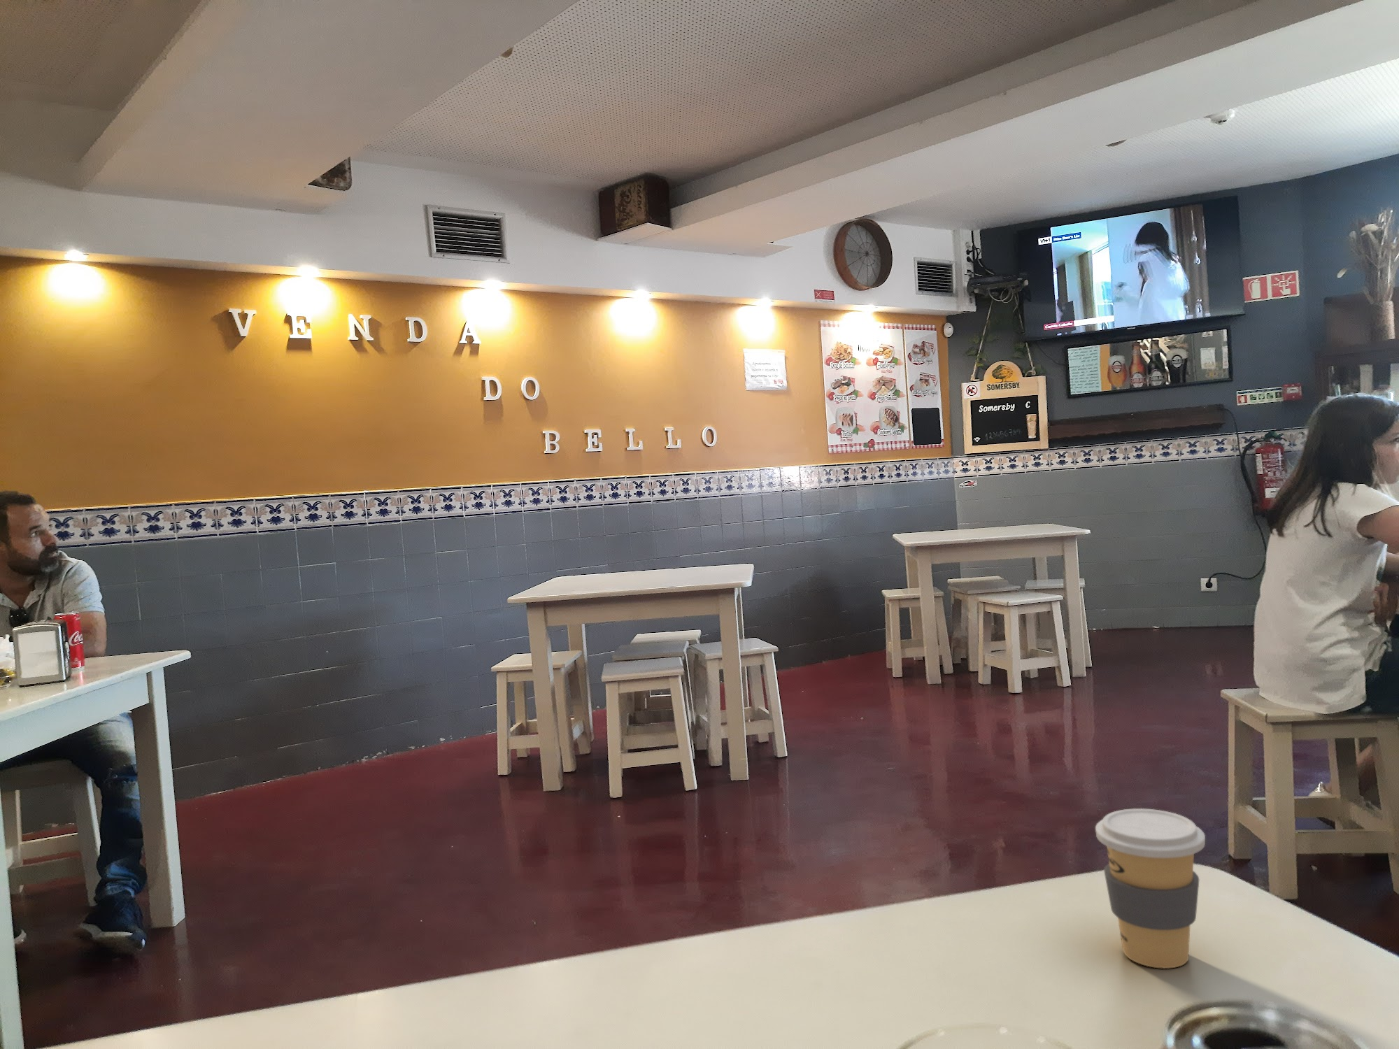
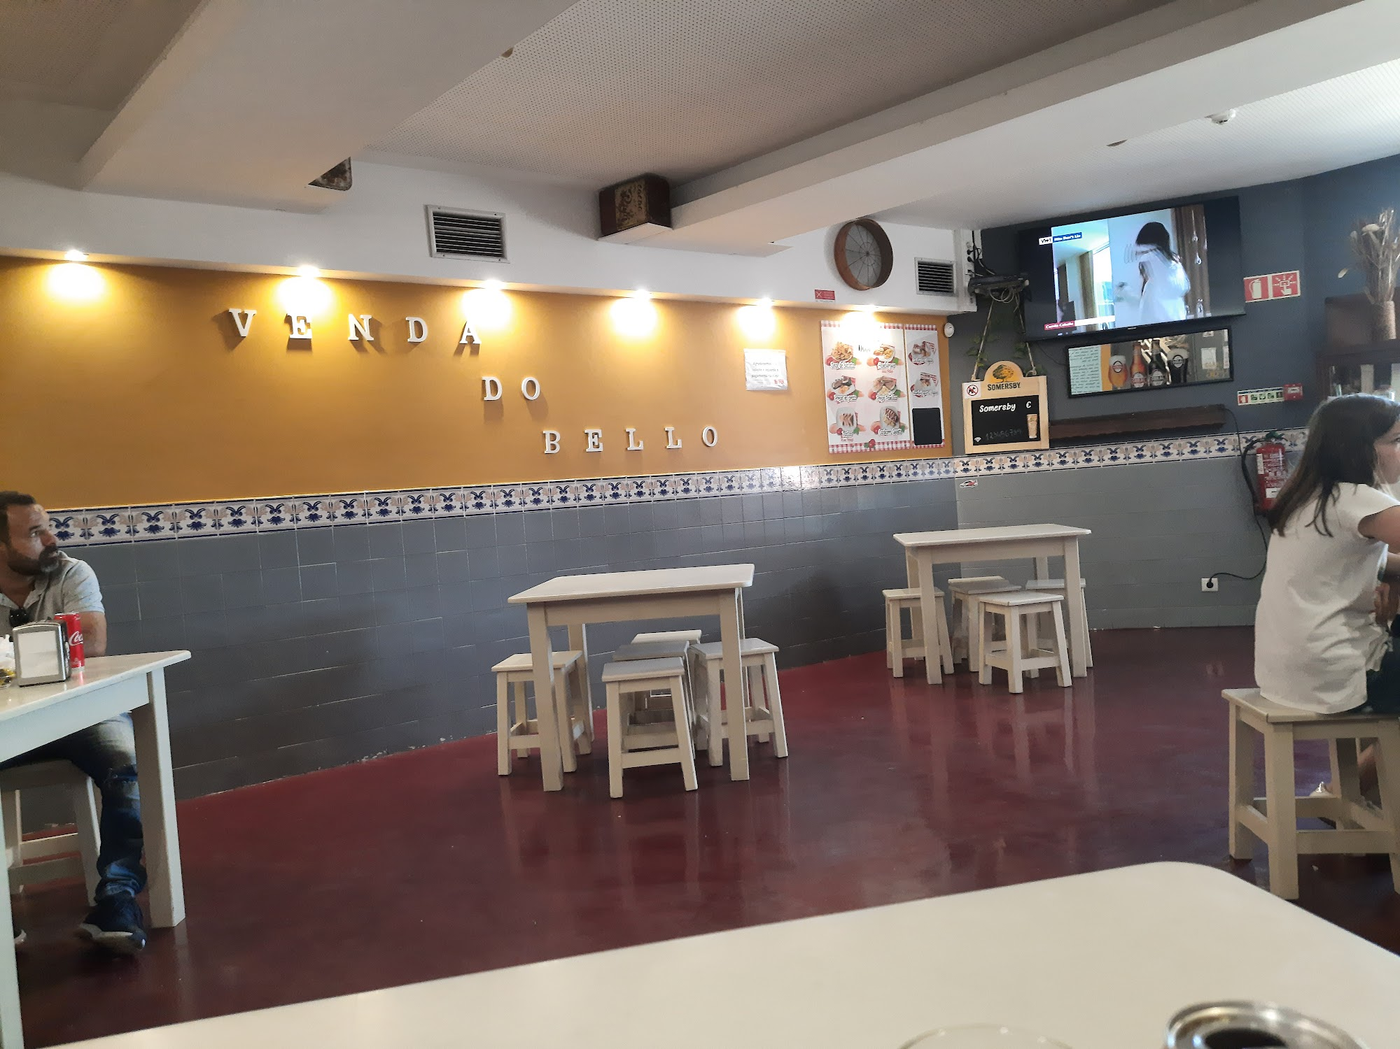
- coffee cup [1095,808,1206,970]
